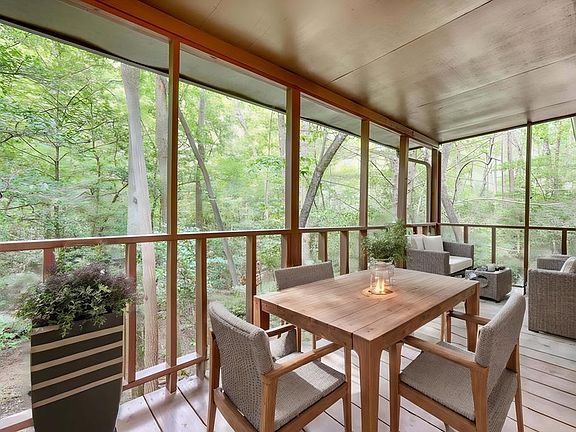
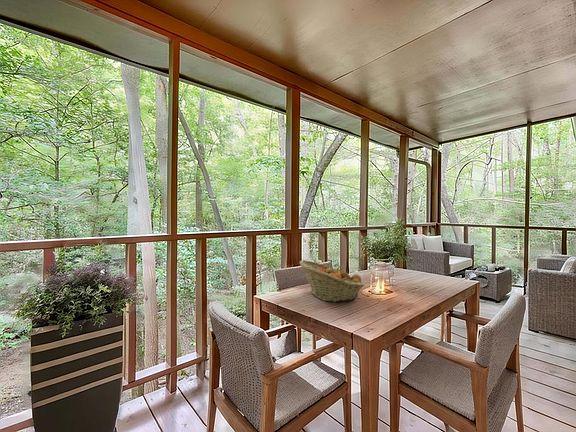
+ fruit basket [298,259,366,303]
